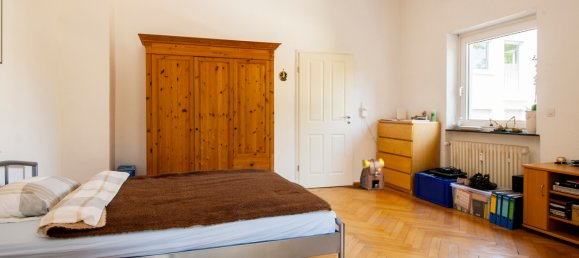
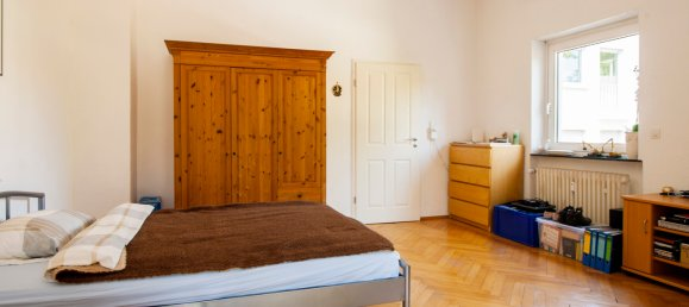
- backpack [359,157,386,191]
